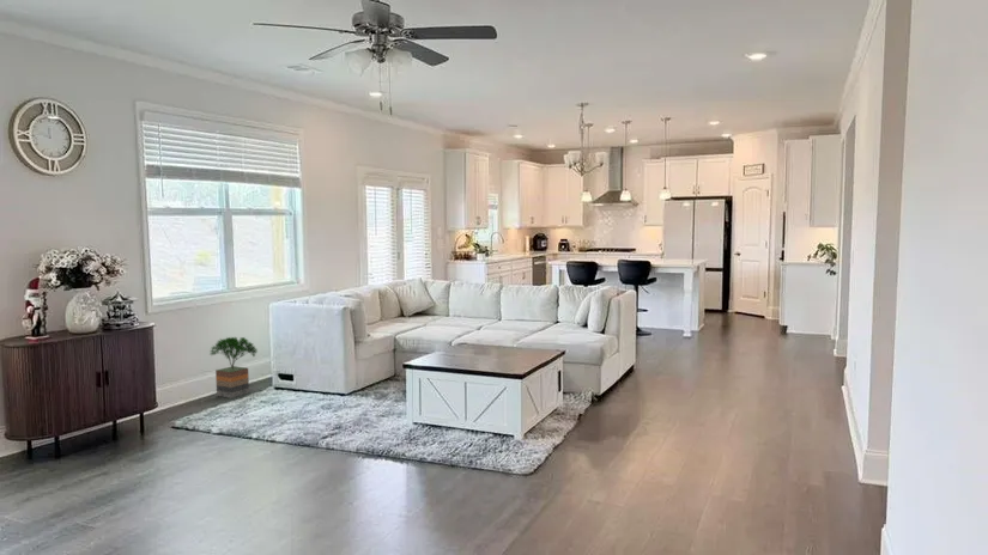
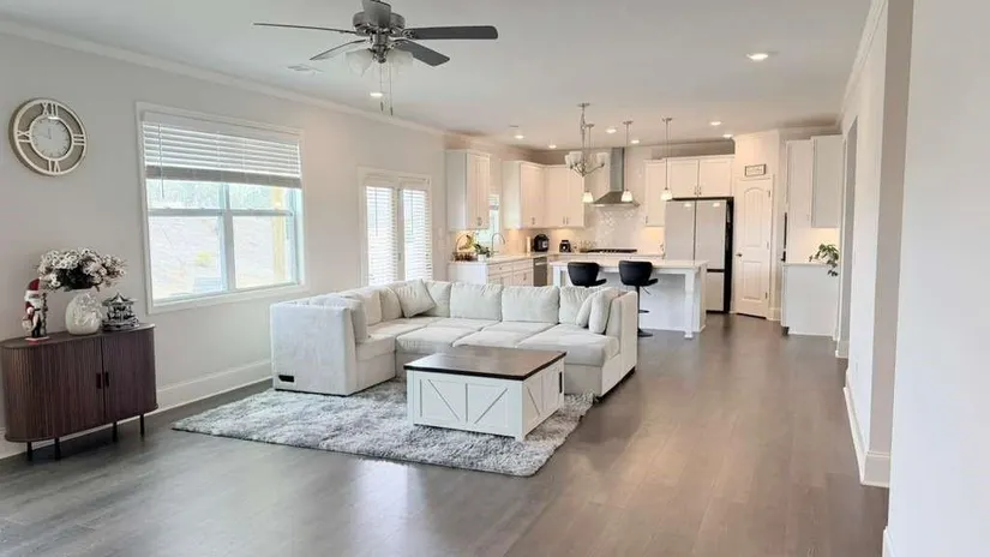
- potted tree [208,335,260,400]
